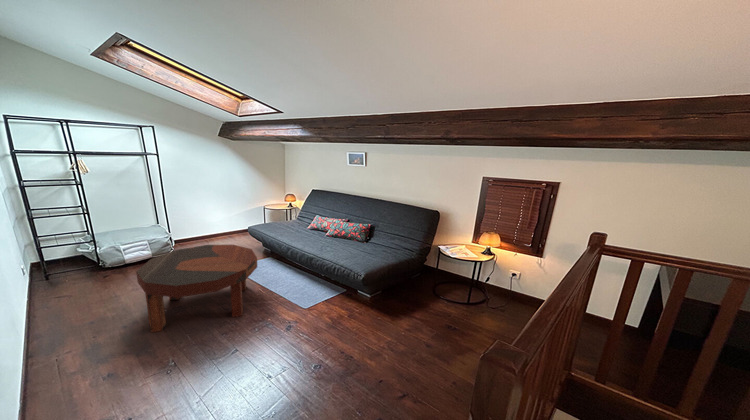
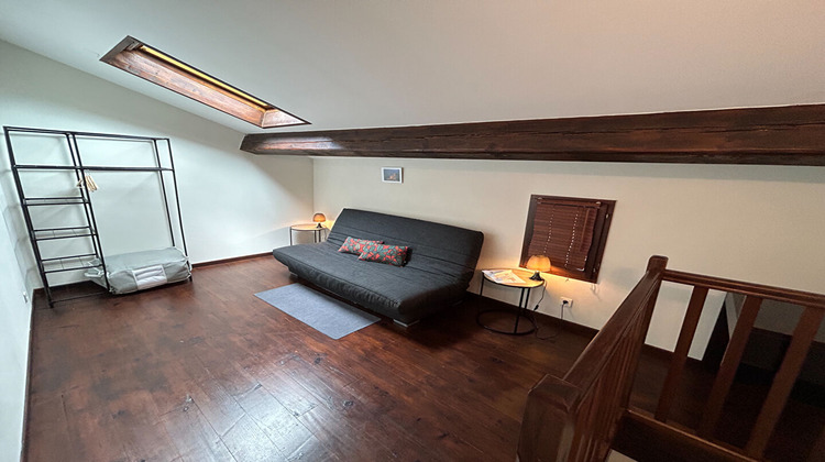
- coffee table [135,244,258,333]
